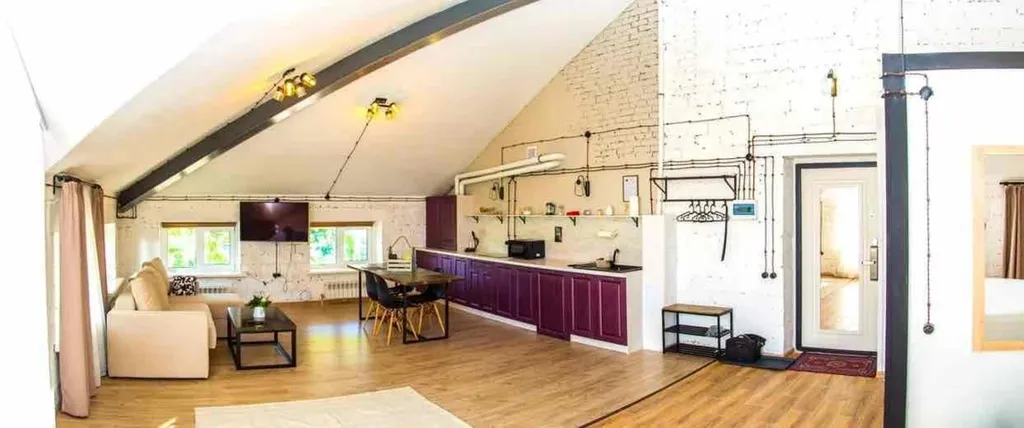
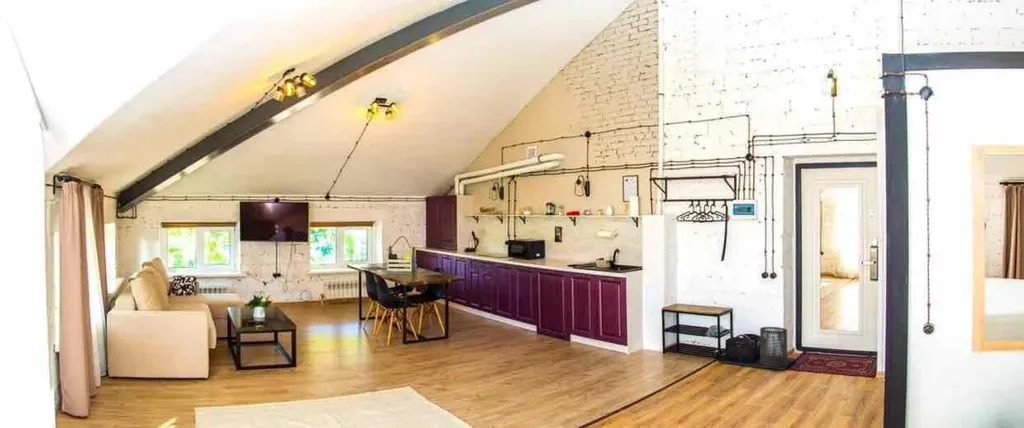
+ trash can [759,326,788,368]
